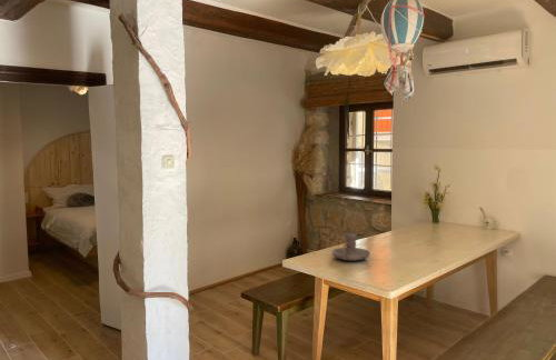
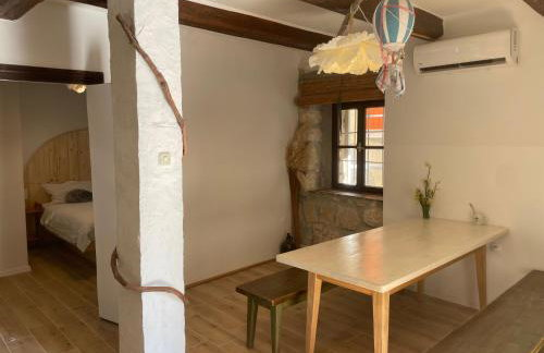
- candle holder [330,232,371,261]
